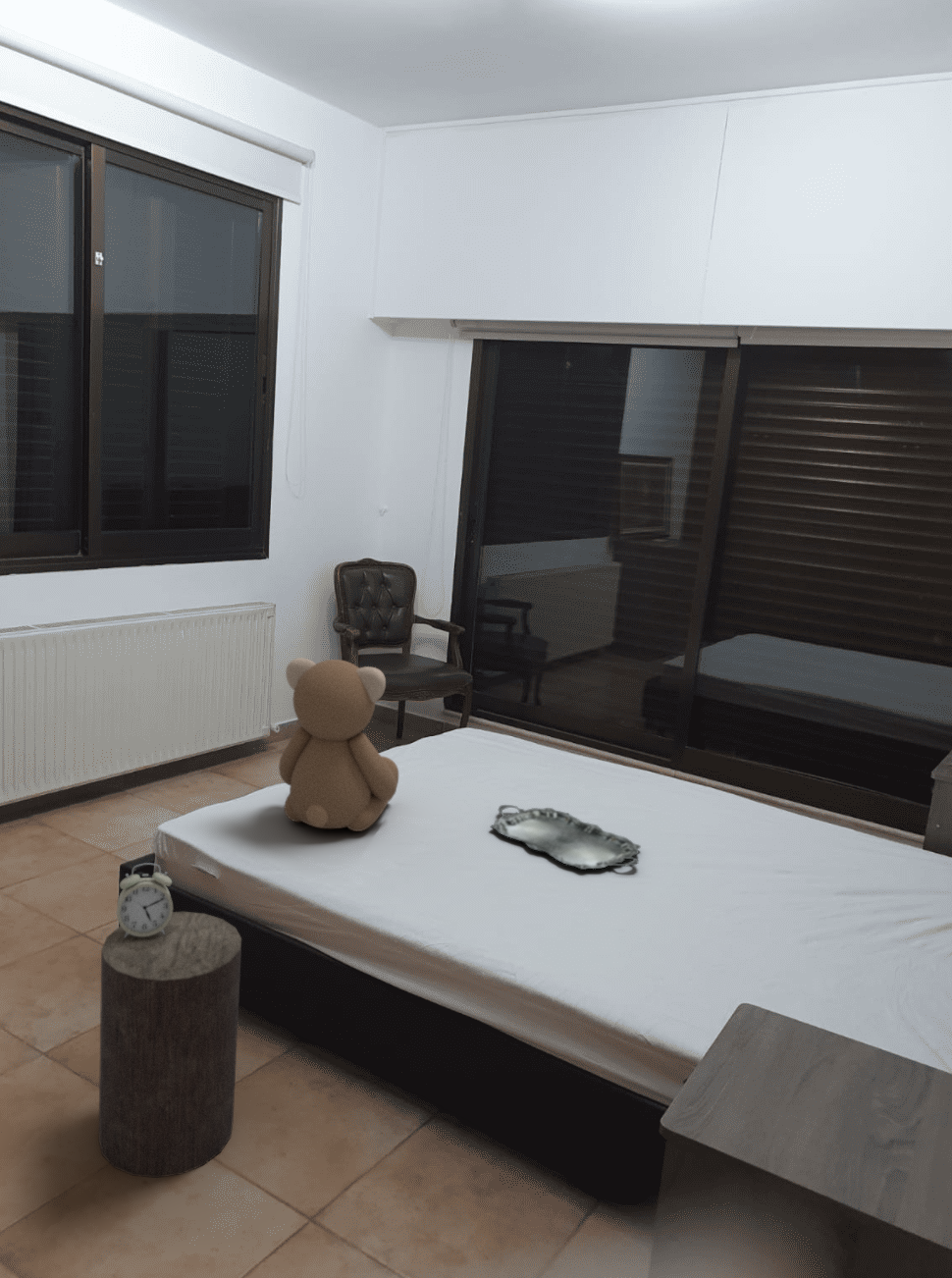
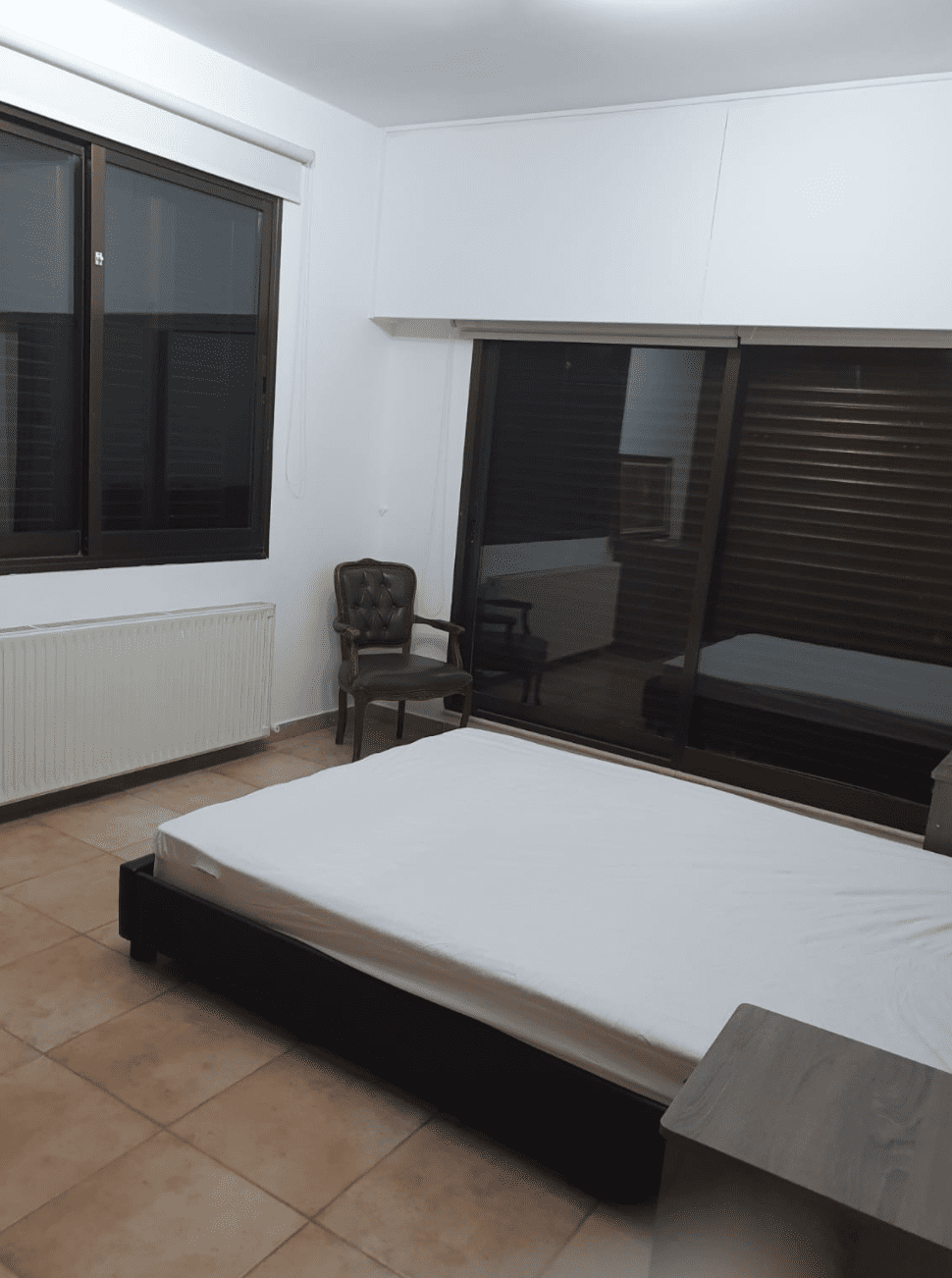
- teddy bear [278,657,399,832]
- stool [98,911,242,1179]
- alarm clock [116,862,174,937]
- serving tray [490,804,642,871]
